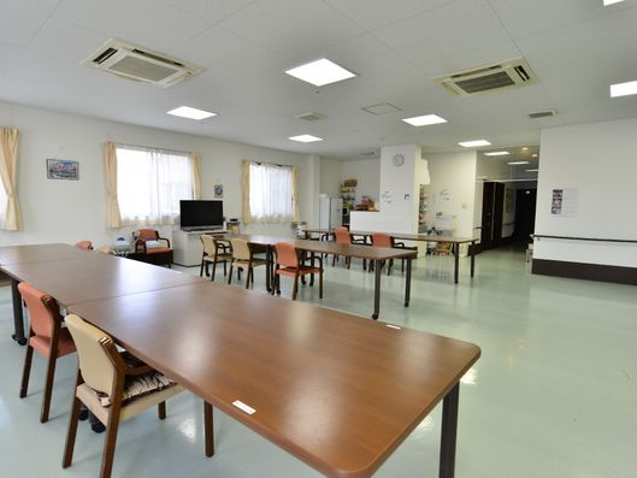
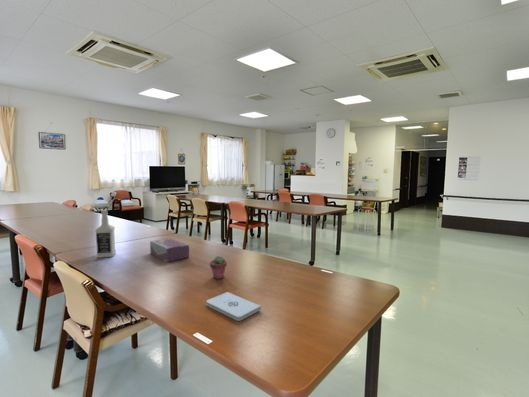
+ tissue box [149,238,190,263]
+ vodka [94,209,117,259]
+ potted succulent [209,255,228,280]
+ notepad [205,291,262,322]
